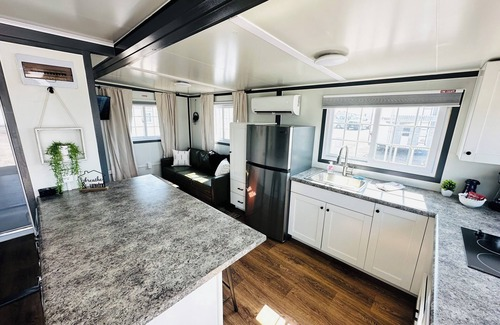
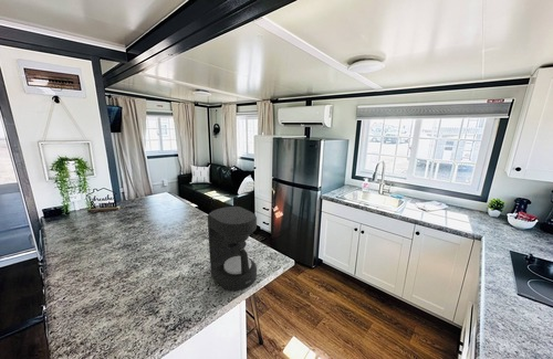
+ coffee maker [207,205,258,292]
